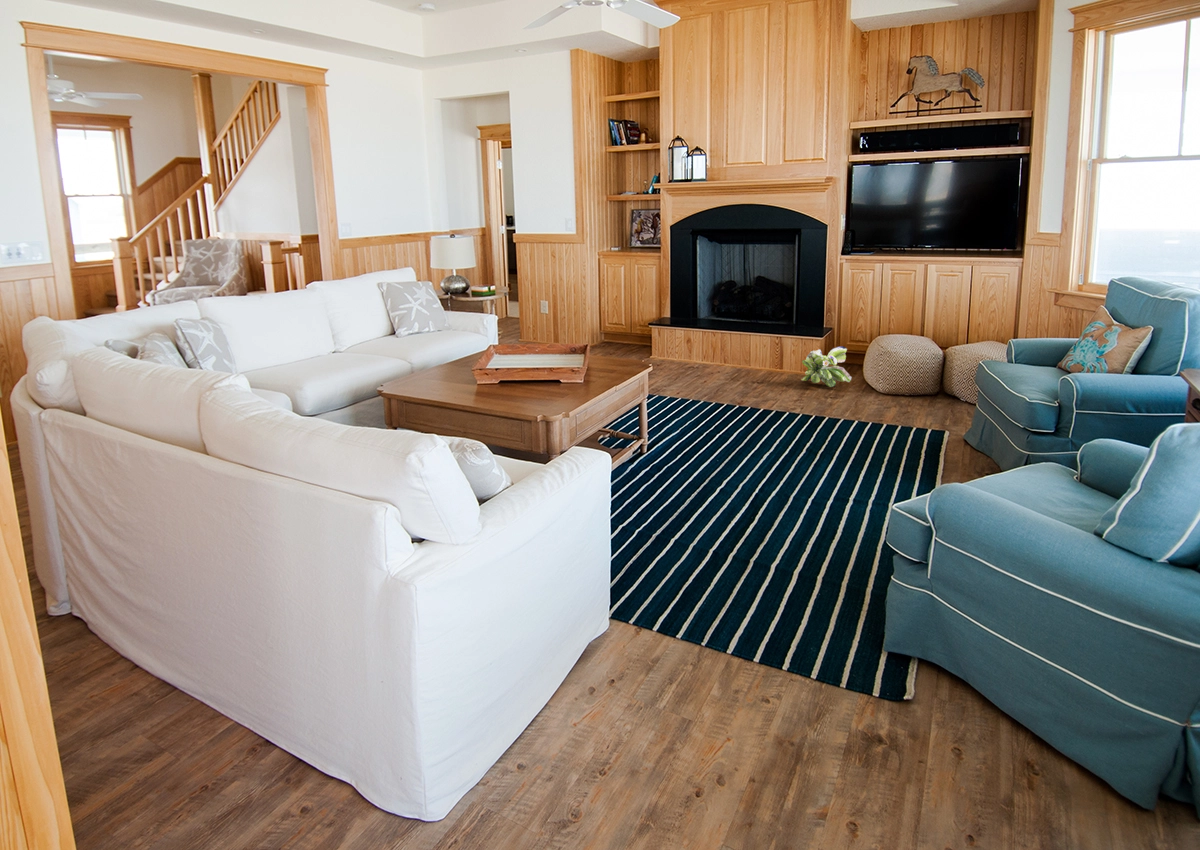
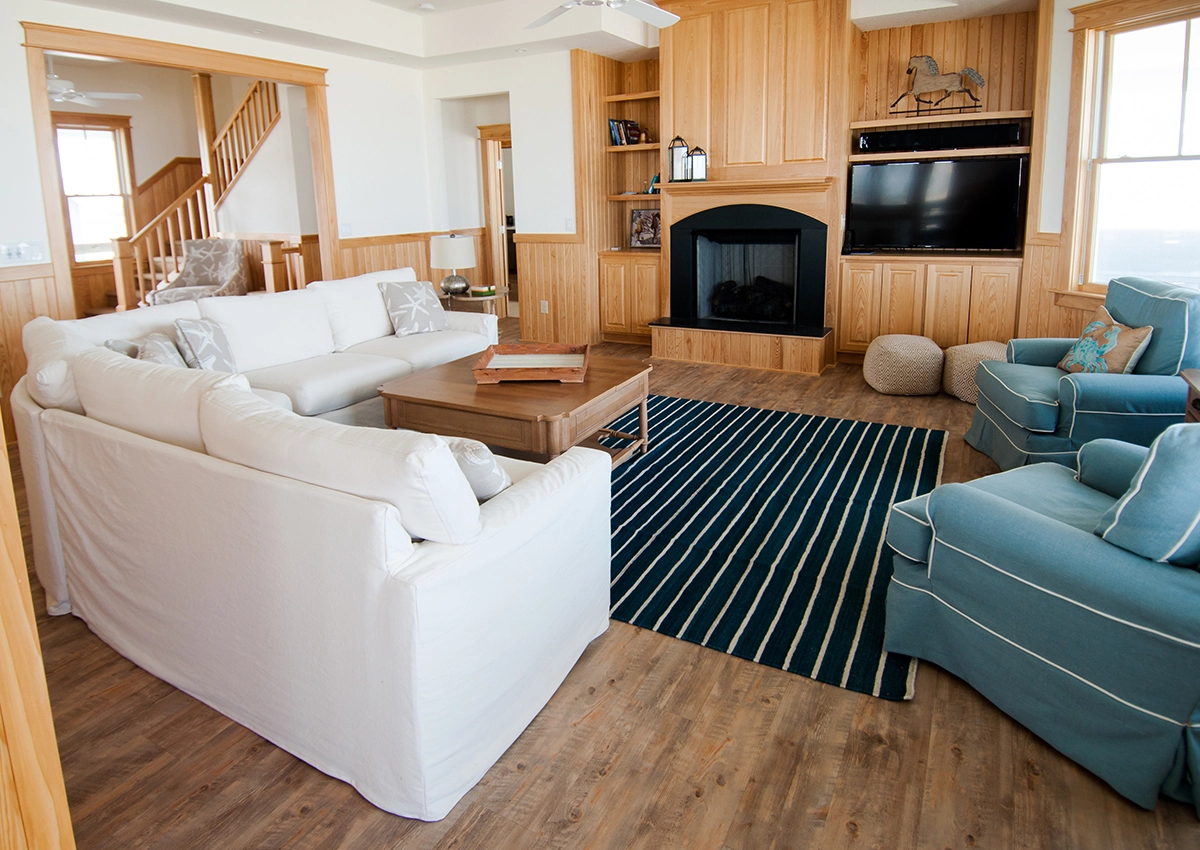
- decorative plant [801,345,852,388]
